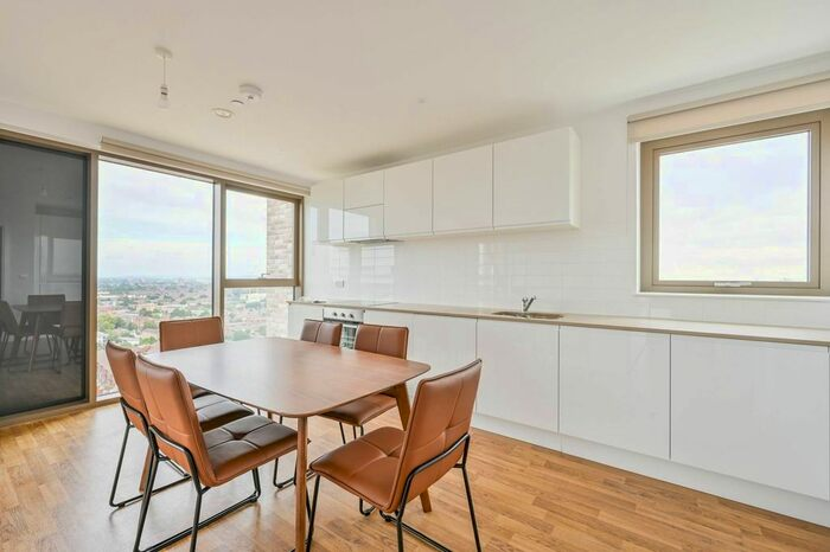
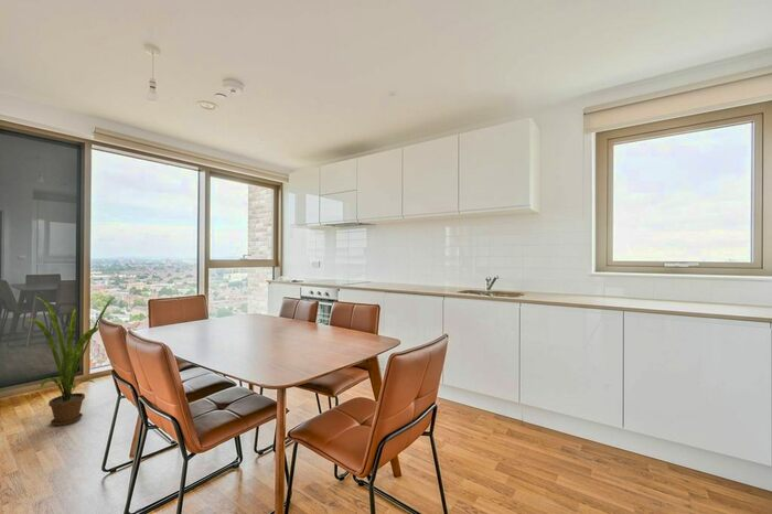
+ house plant [28,295,117,427]
